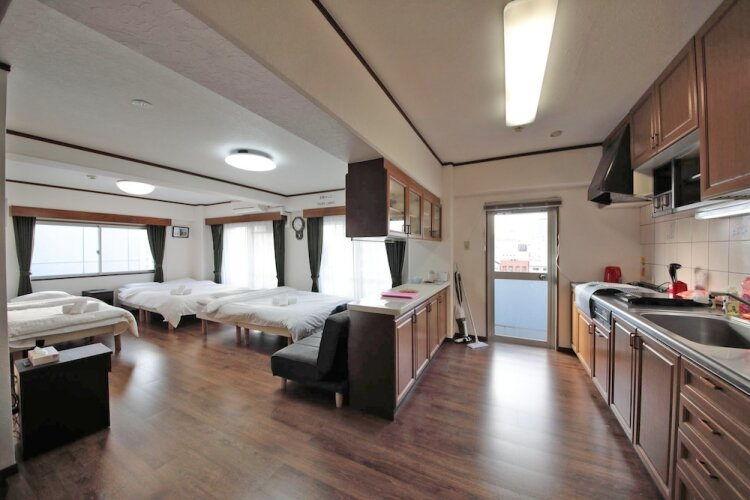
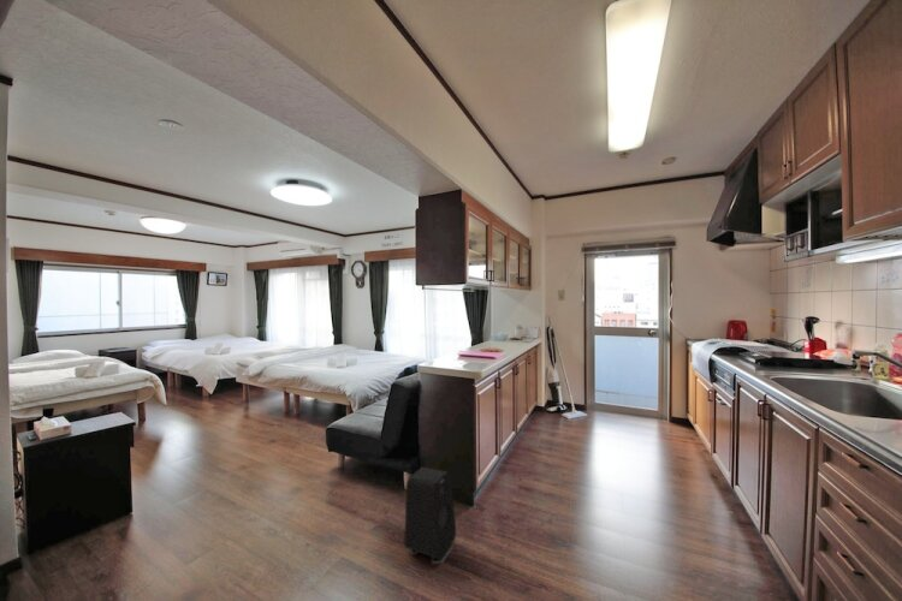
+ speaker [403,466,457,566]
